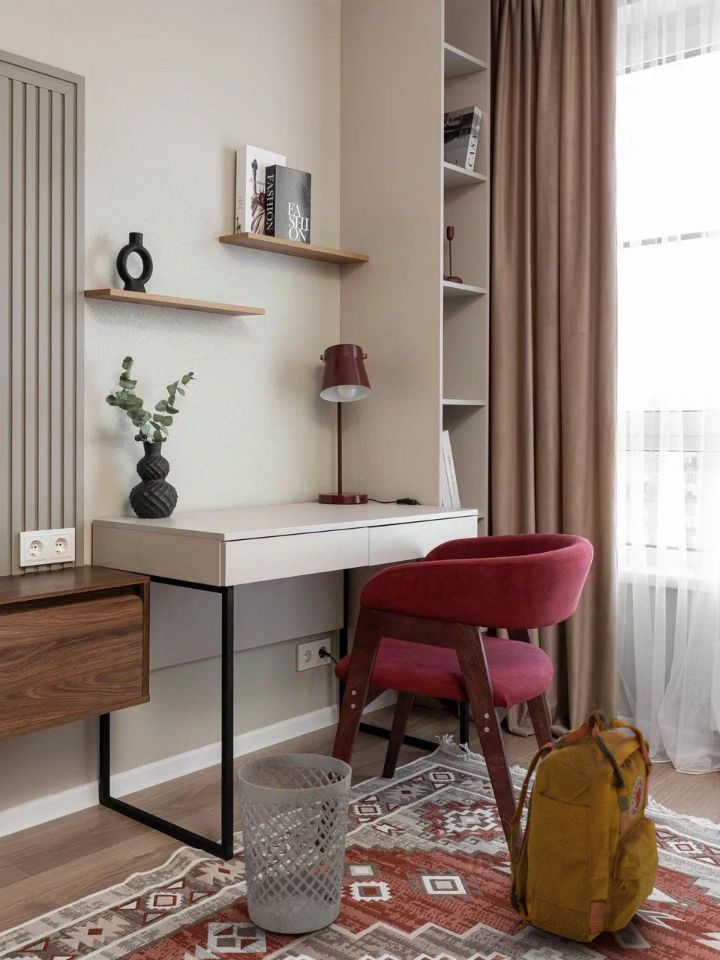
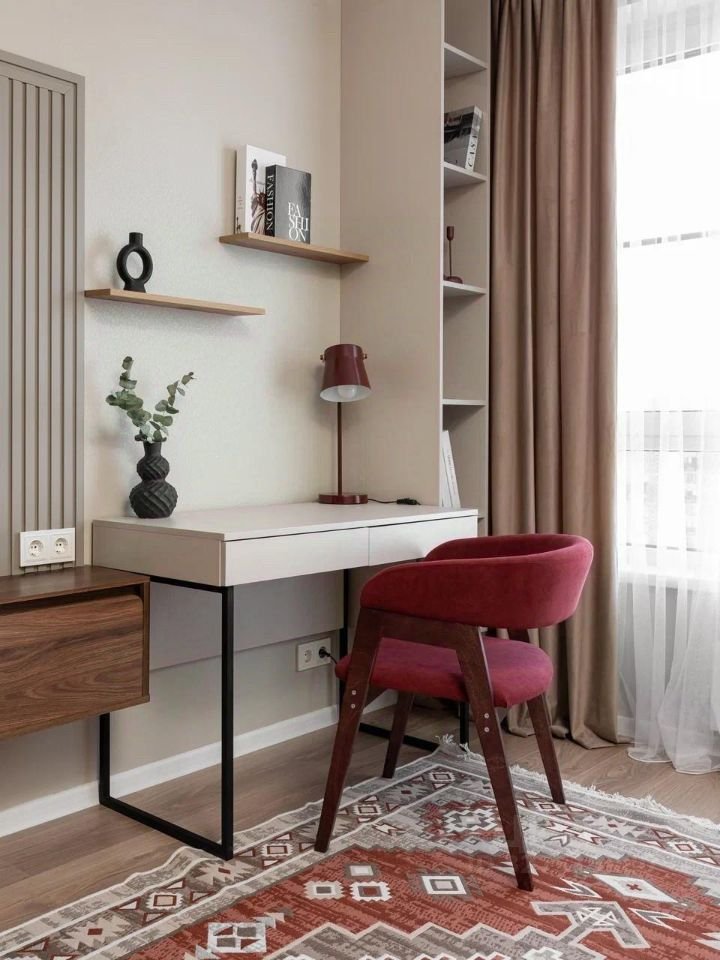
- wastebasket [236,753,353,934]
- backpack [507,708,660,943]
